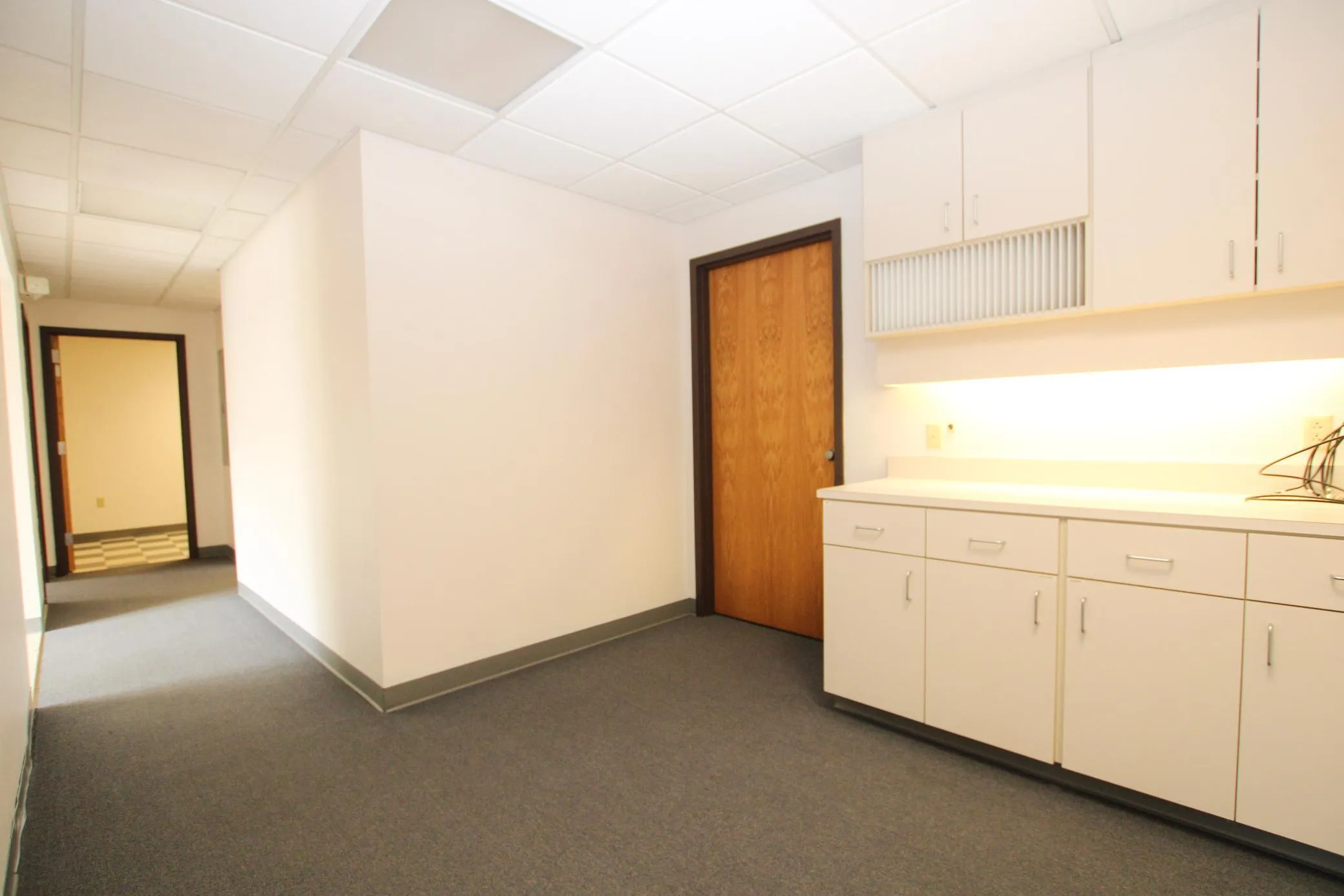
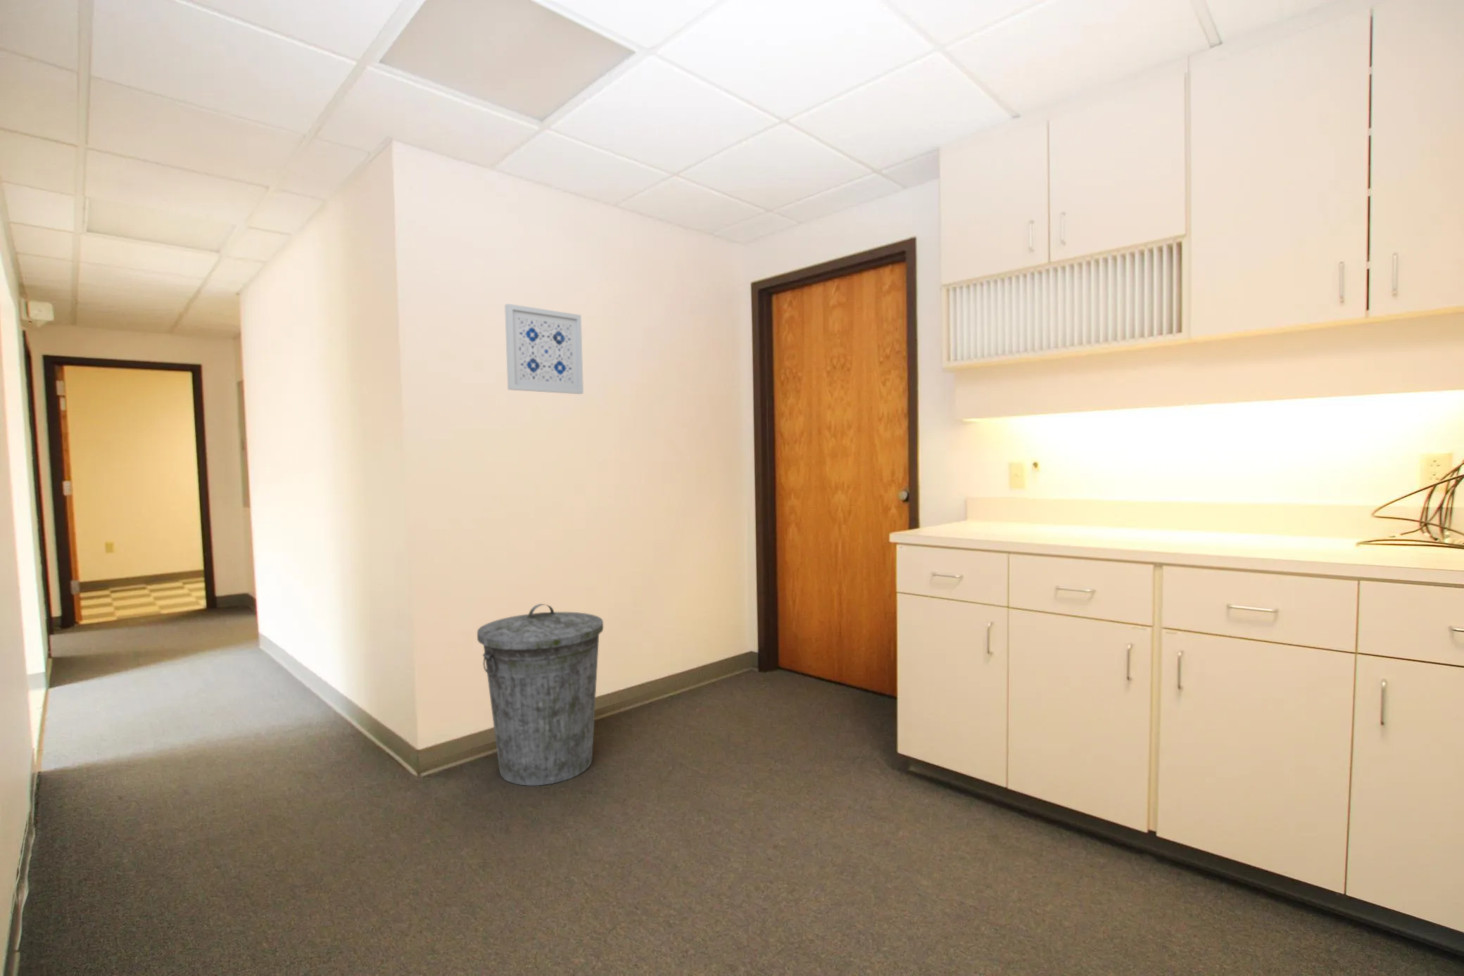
+ trash can [476,603,603,786]
+ wall art [504,303,584,394]
